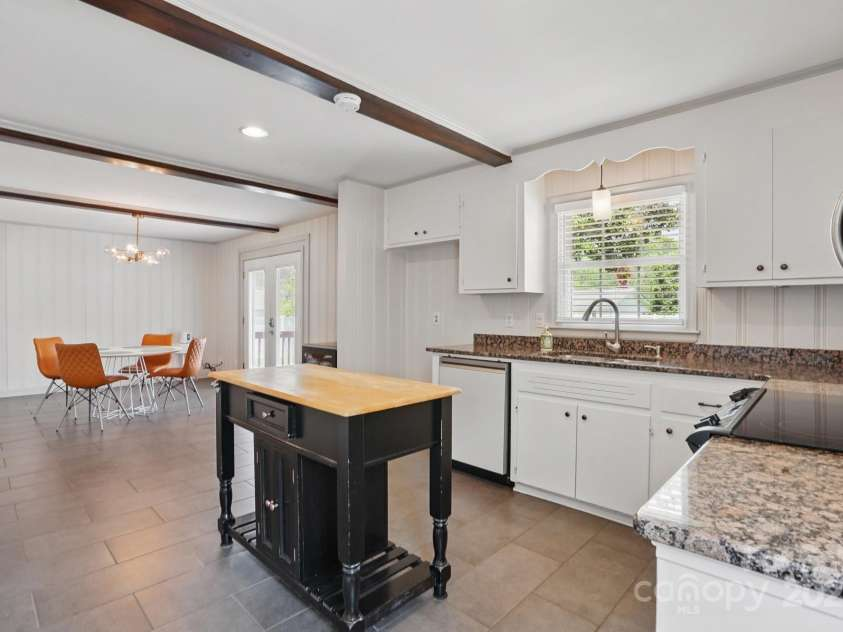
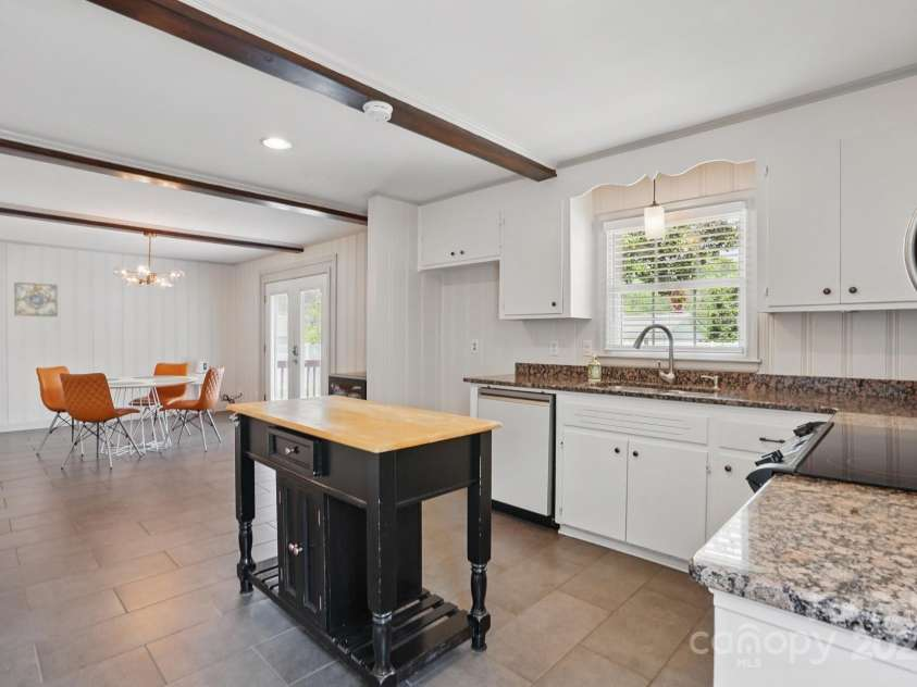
+ wall art [13,280,59,317]
